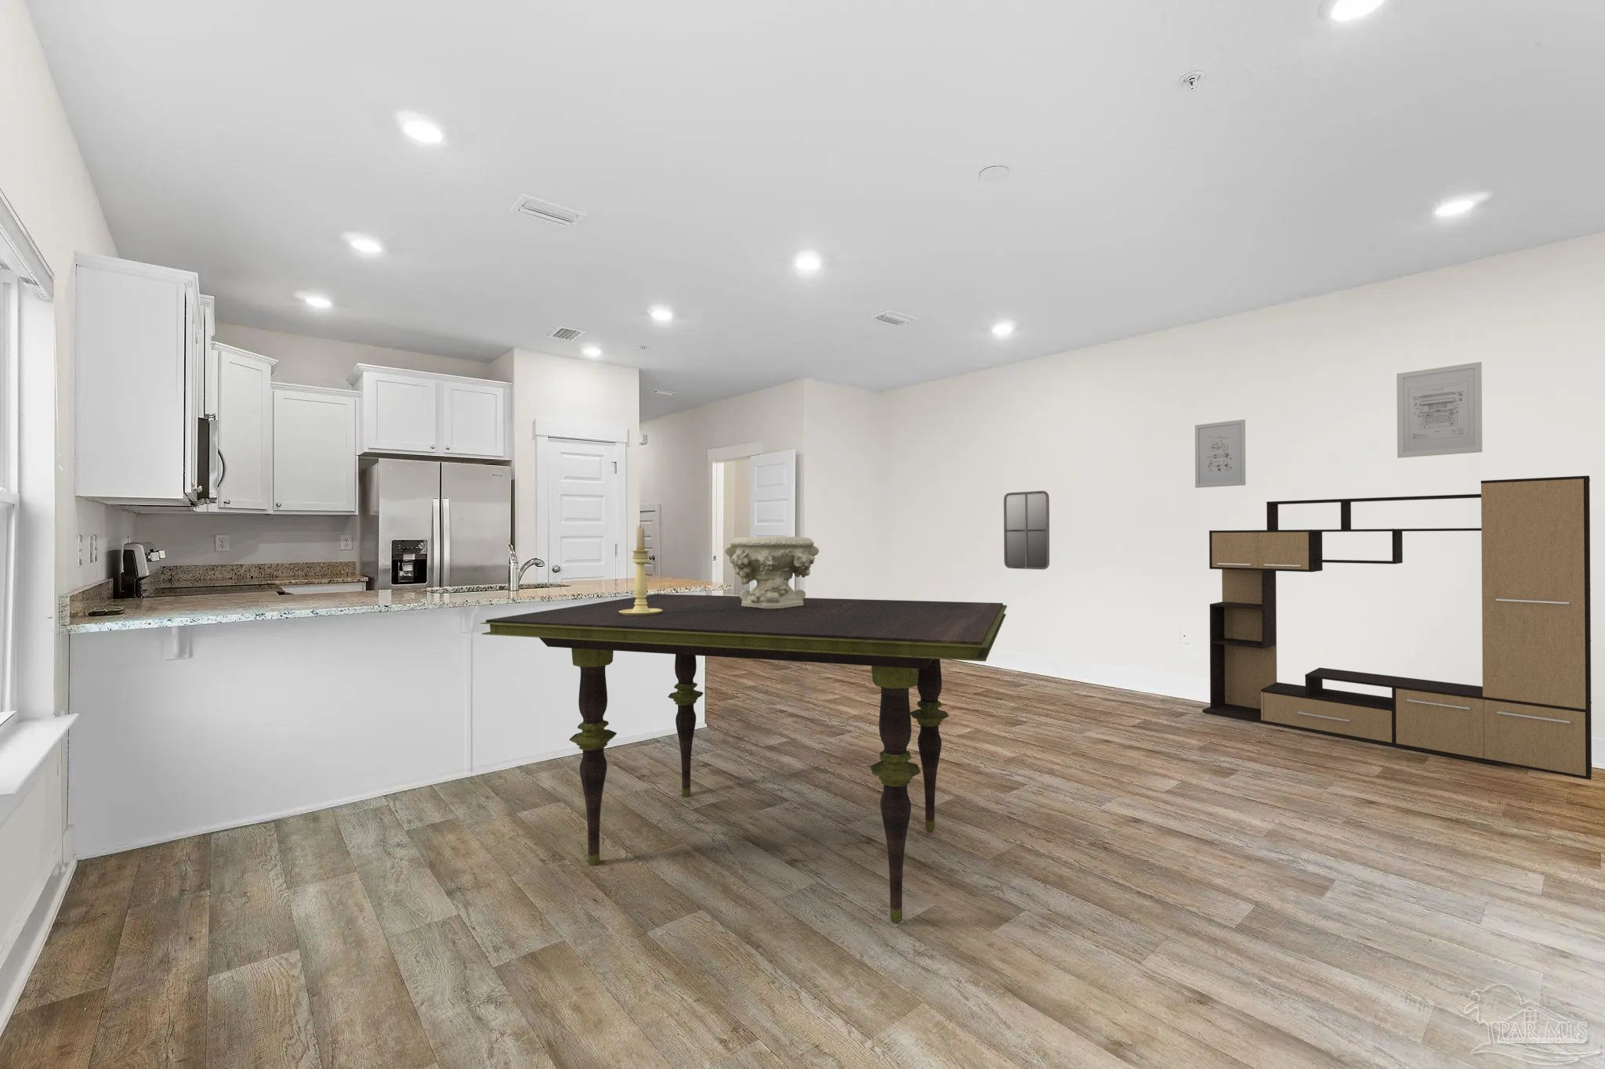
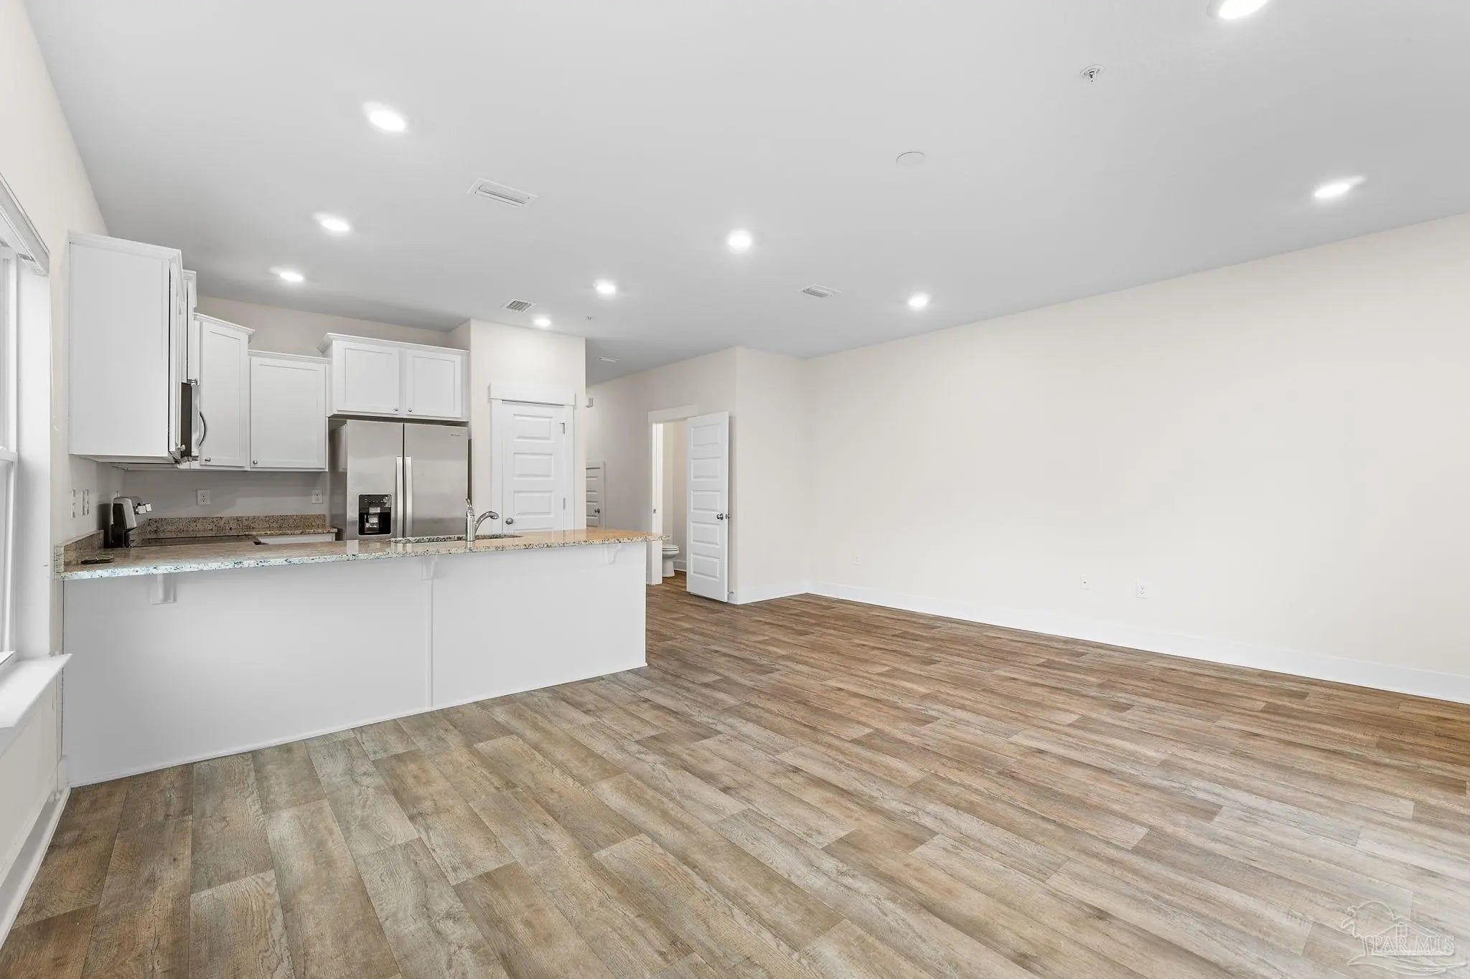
- wall art [1396,362,1483,459]
- dining table [480,593,1008,922]
- decorative bowl [724,536,820,608]
- wall art [1195,419,1246,489]
- media console [1202,475,1592,780]
- home mirror [1004,490,1050,570]
- candle holder [619,524,663,616]
